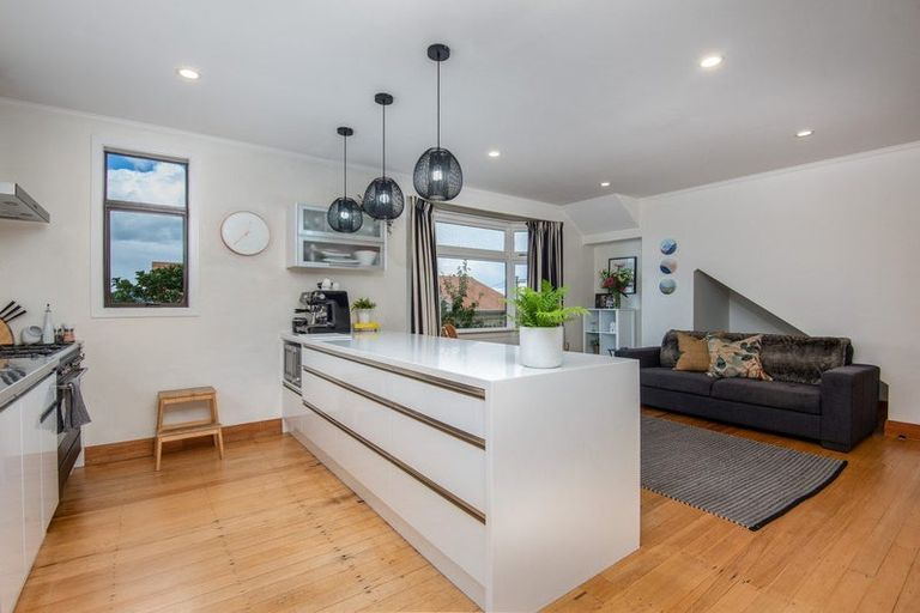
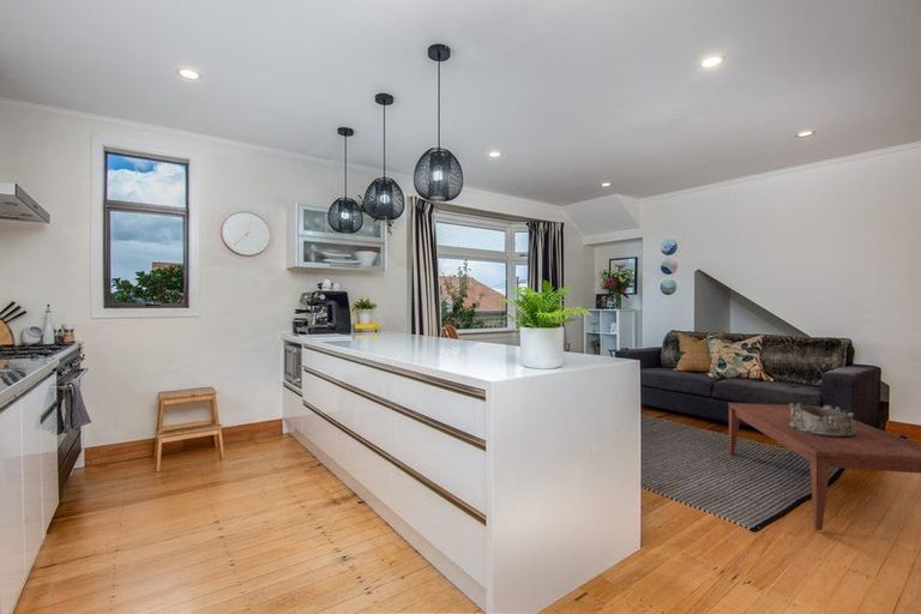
+ coffee table [727,402,921,531]
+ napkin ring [788,402,856,438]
